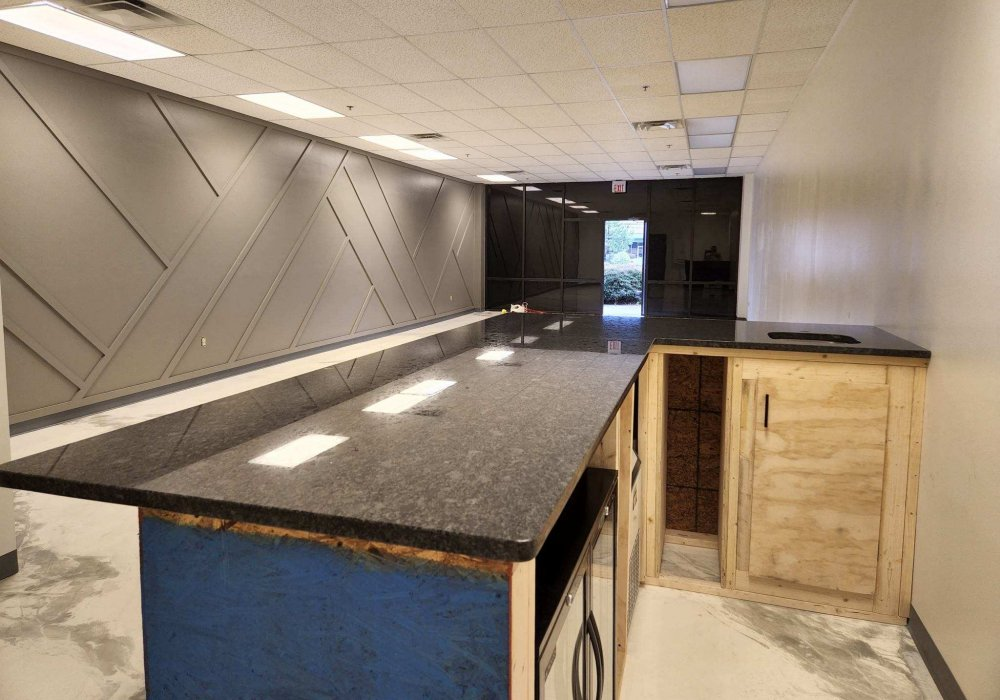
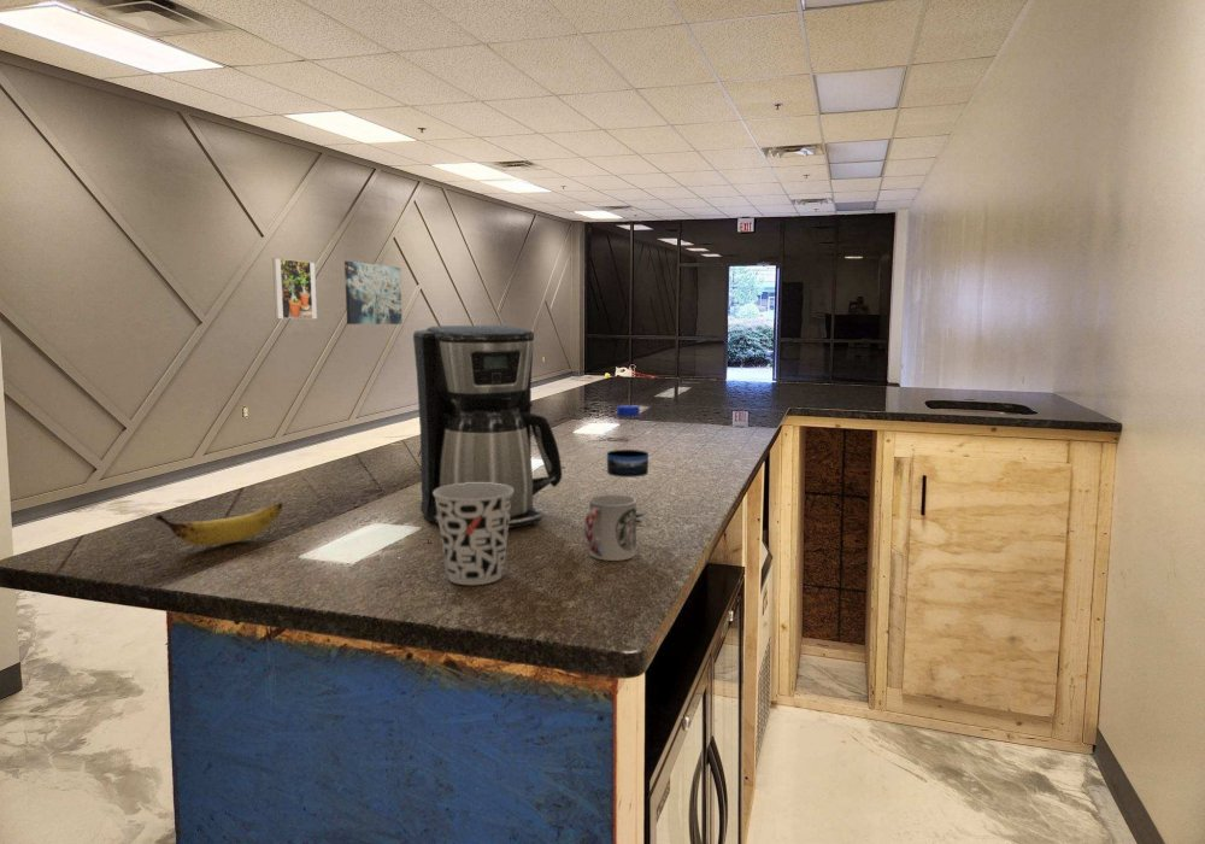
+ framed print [271,257,318,320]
+ cup [583,494,637,562]
+ wall art [343,260,404,326]
+ cup [434,482,513,586]
+ coffee maker [412,324,563,529]
+ water bottle [606,404,649,518]
+ banana [154,502,284,547]
